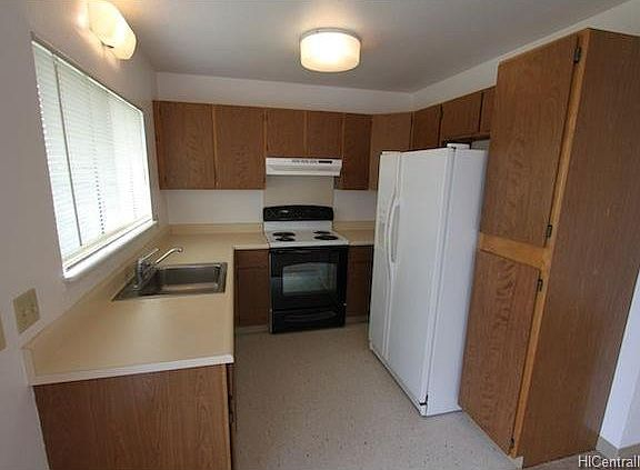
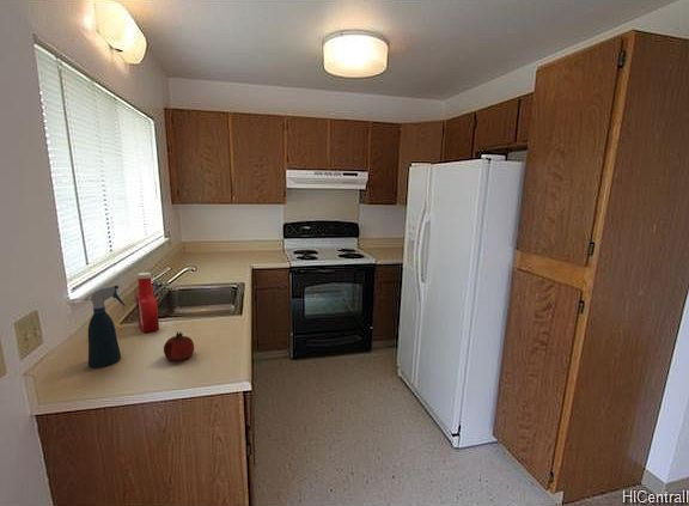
+ fruit [163,330,195,361]
+ spray bottle [80,285,127,368]
+ soap bottle [135,272,160,334]
